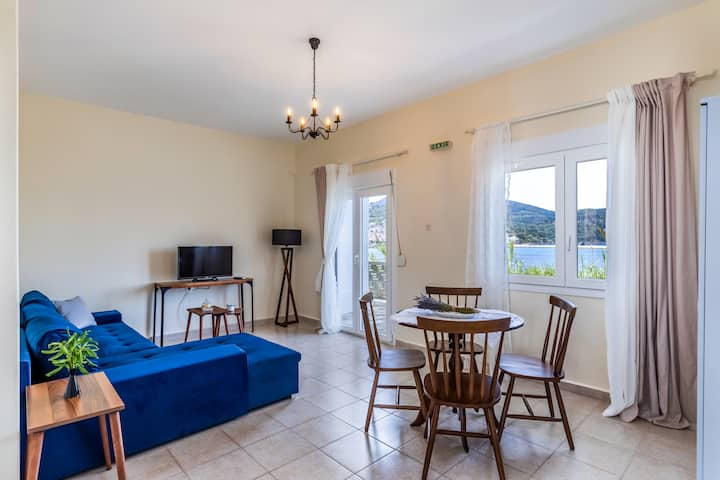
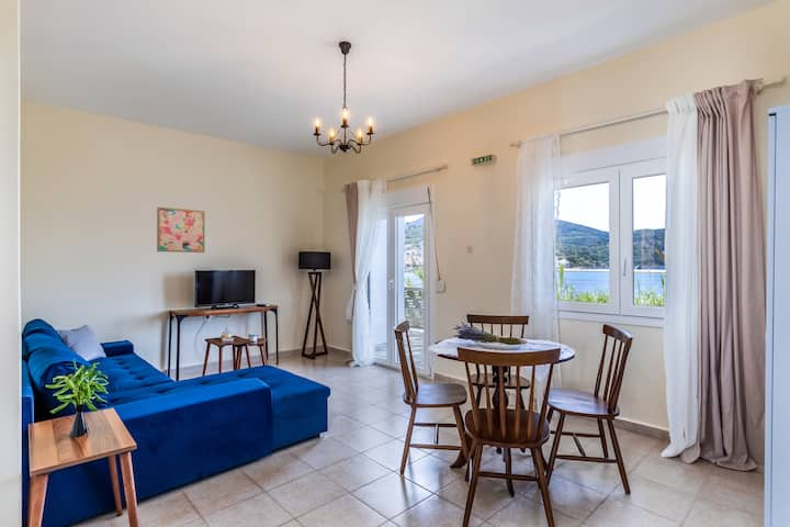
+ wall art [156,206,206,254]
